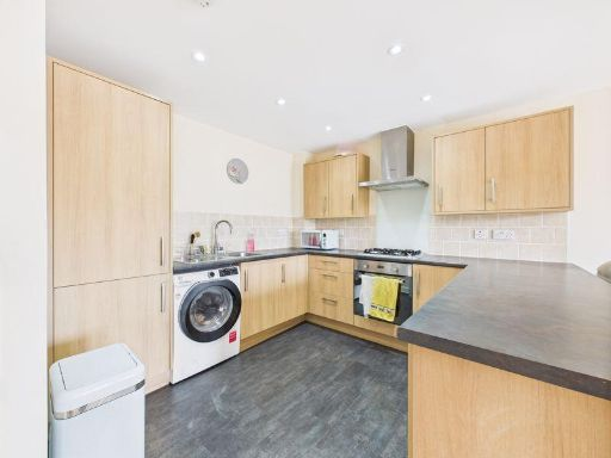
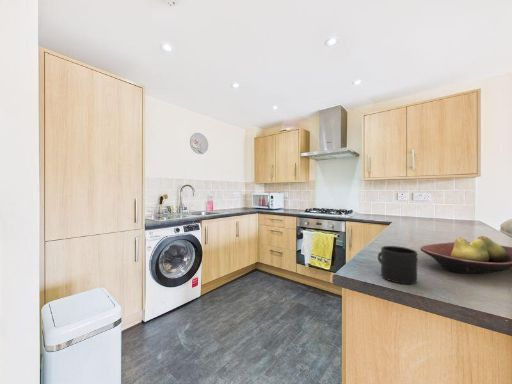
+ mug [377,245,418,285]
+ fruit bowl [419,235,512,275]
